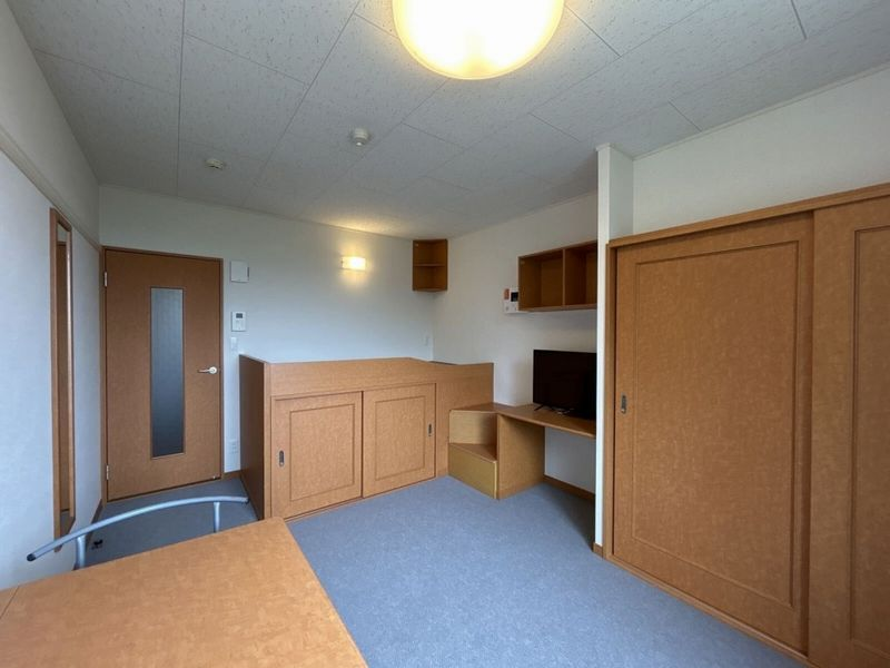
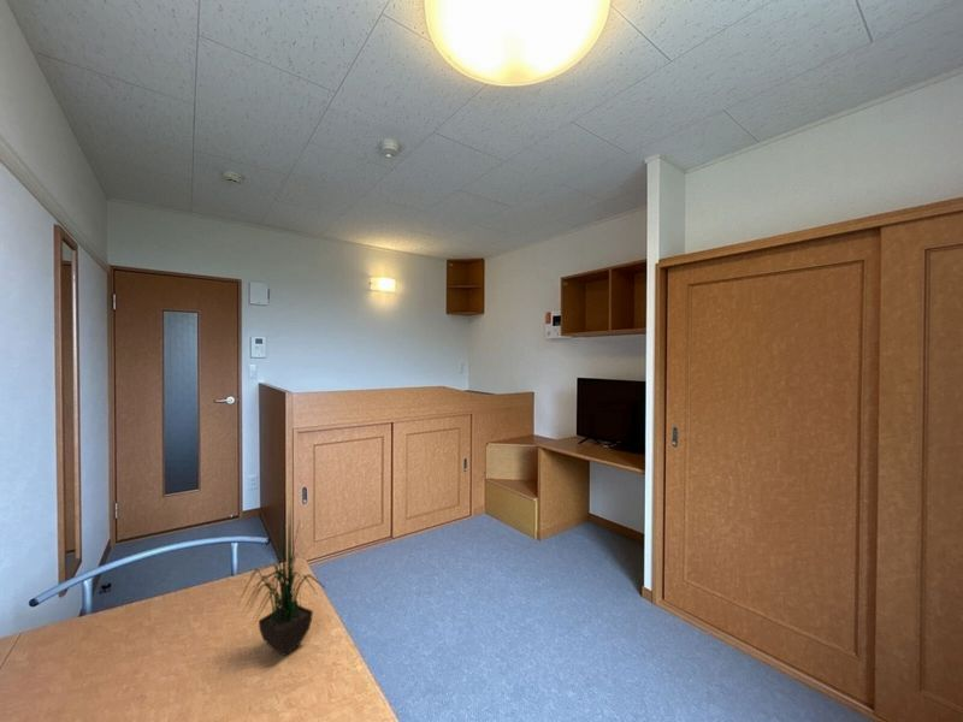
+ potted plant [237,509,324,657]
